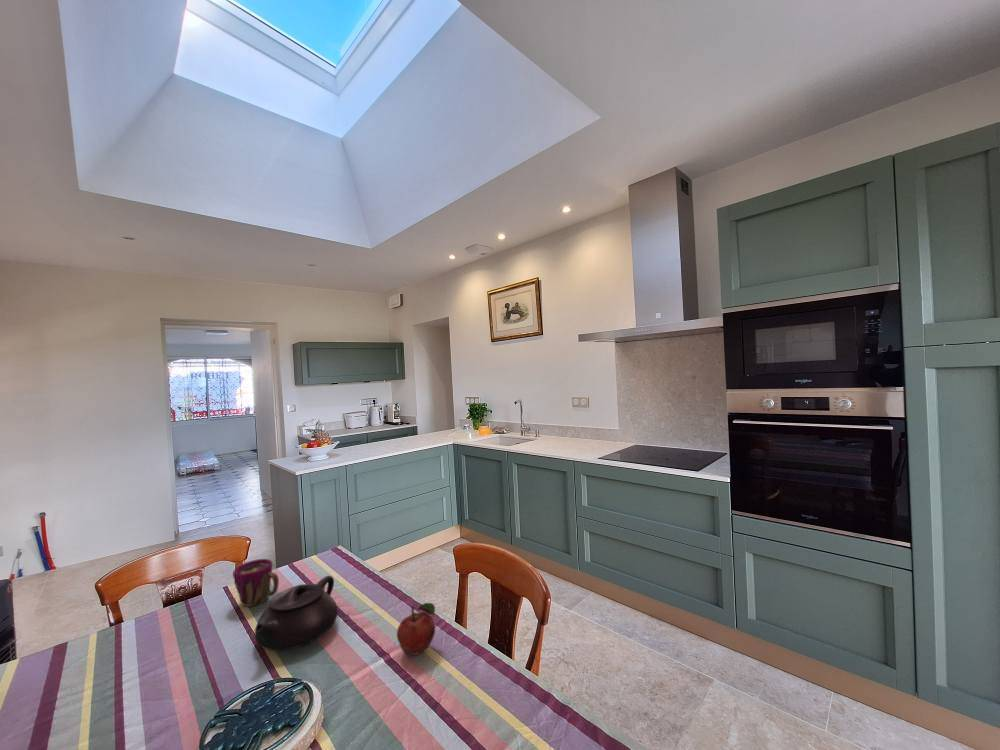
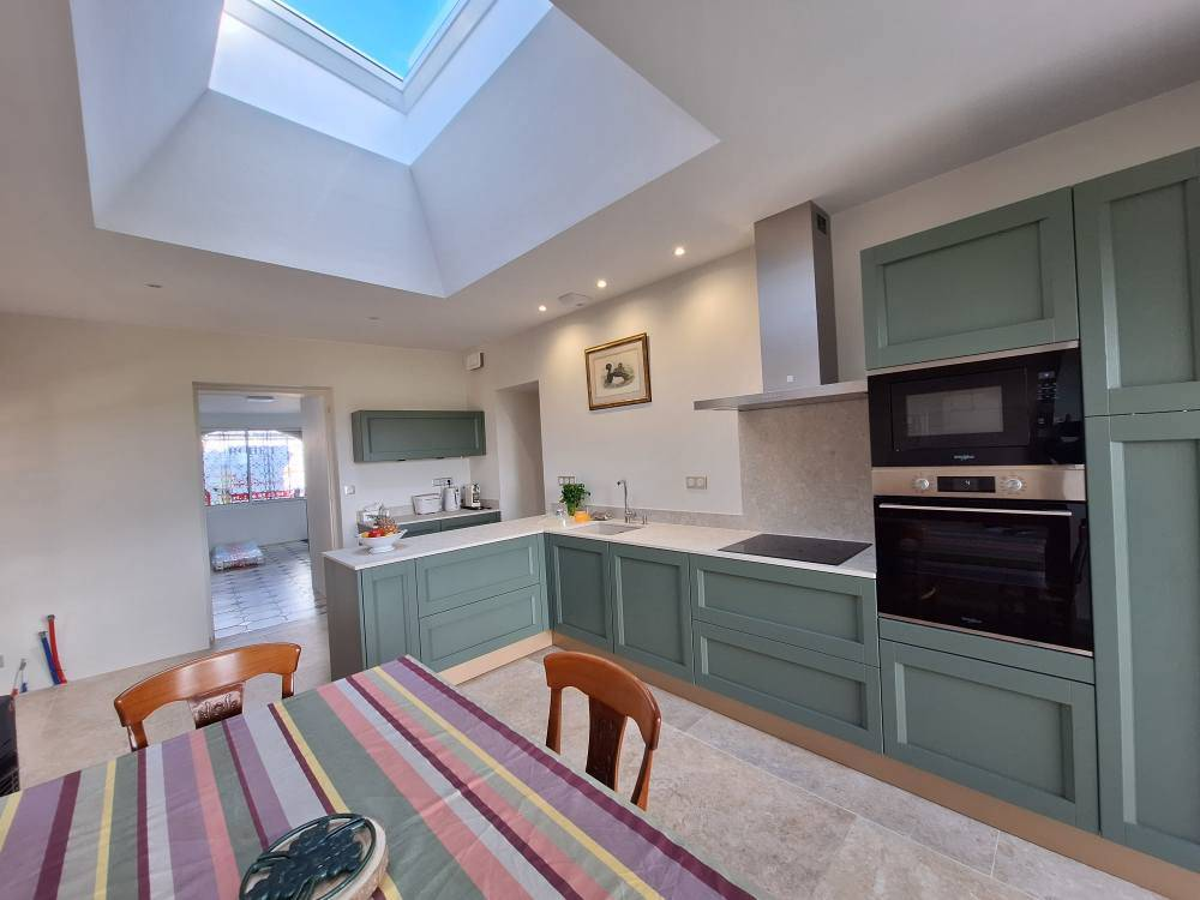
- teapot [254,575,339,652]
- fruit [396,602,436,656]
- cup [232,558,280,608]
